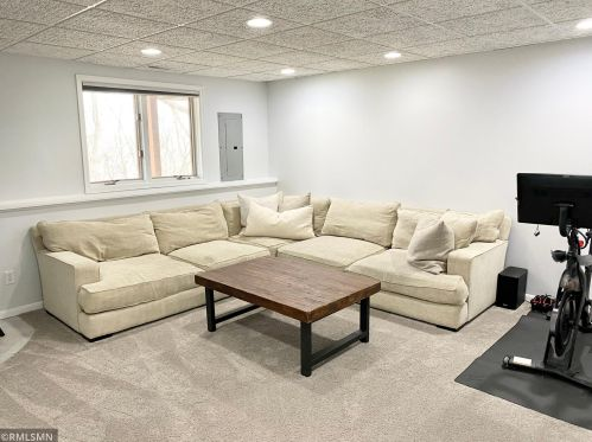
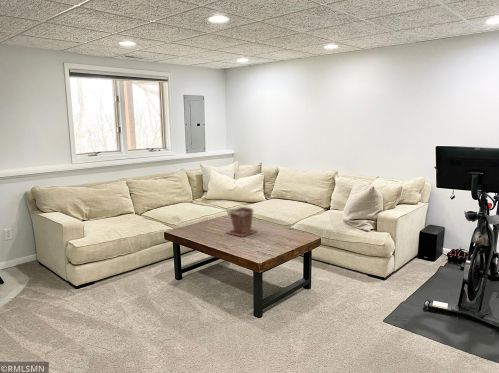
+ plant pot [225,206,258,237]
